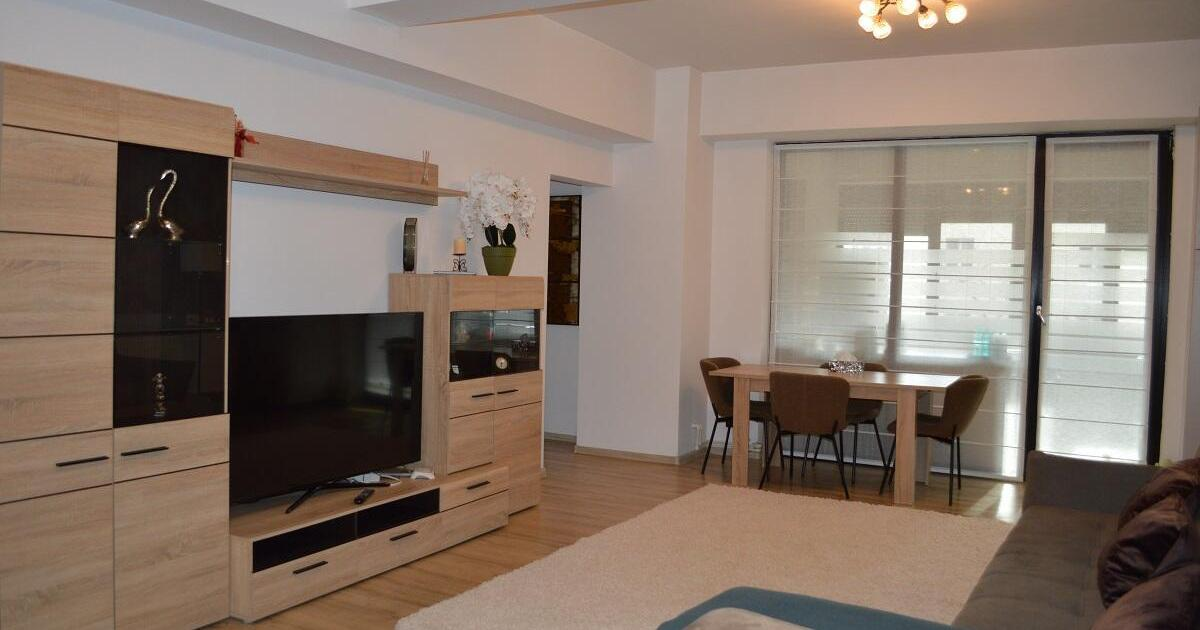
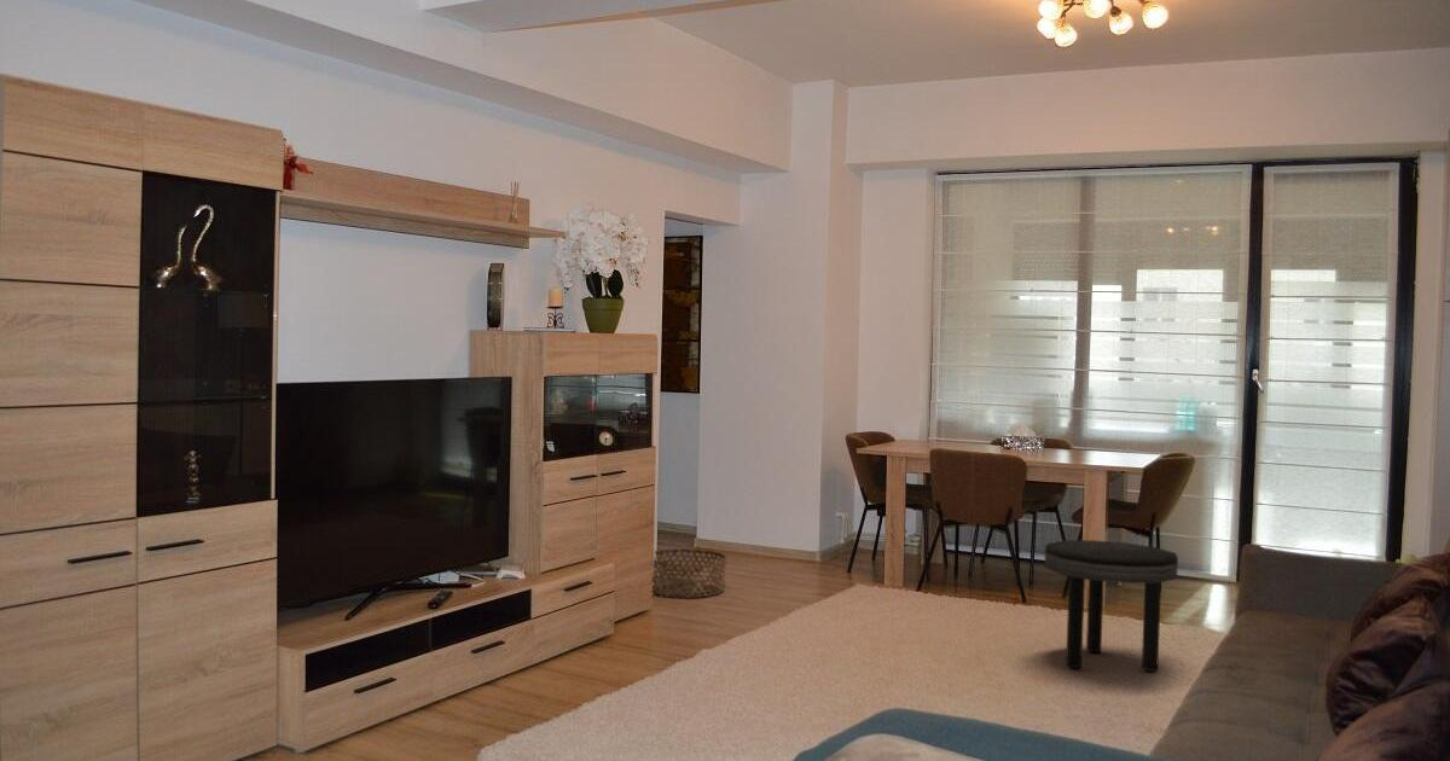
+ side table [1043,539,1179,673]
+ basket [651,547,727,599]
